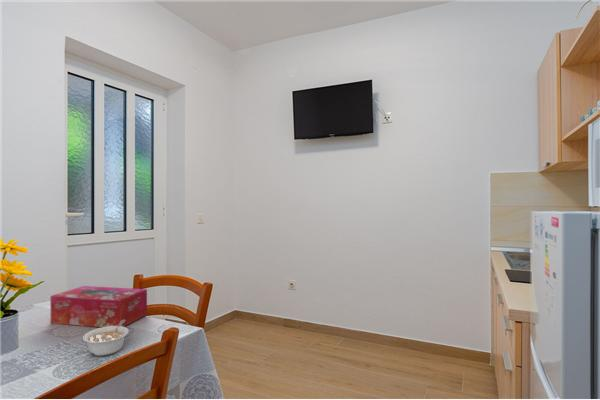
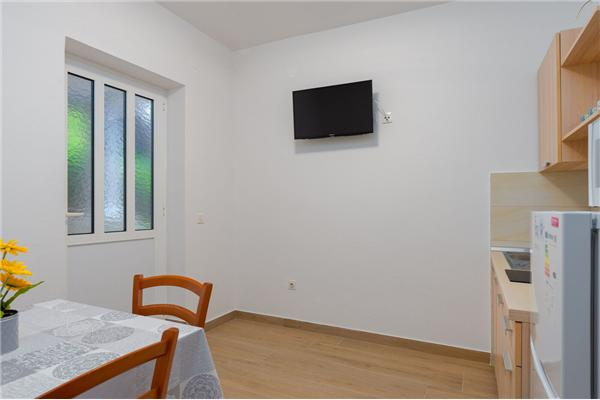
- legume [82,320,130,357]
- tissue box [49,285,148,328]
